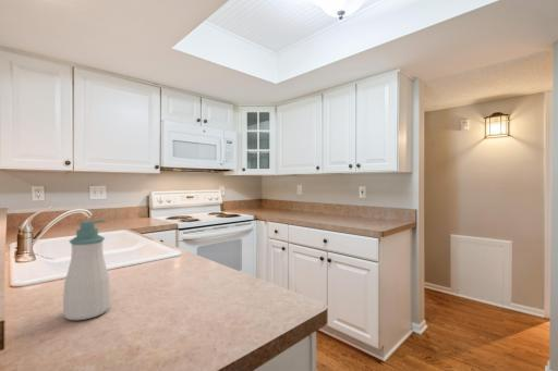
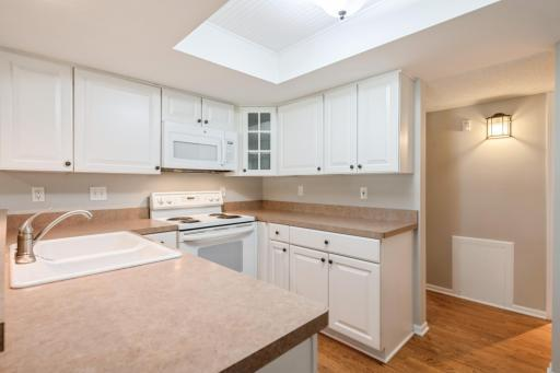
- soap bottle [62,219,111,321]
